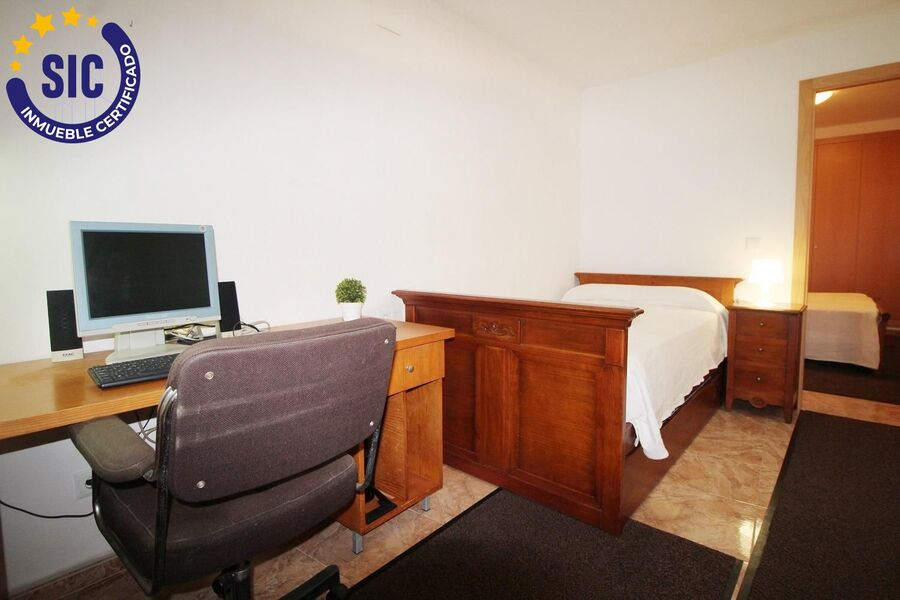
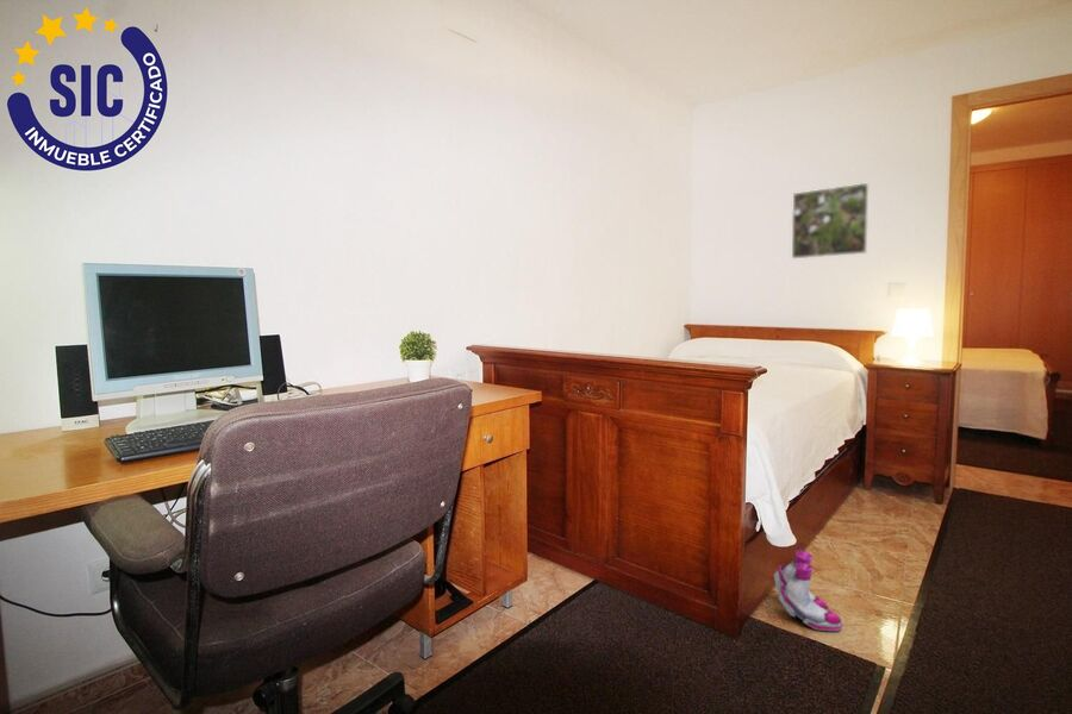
+ boots [773,549,843,632]
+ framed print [791,182,871,259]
